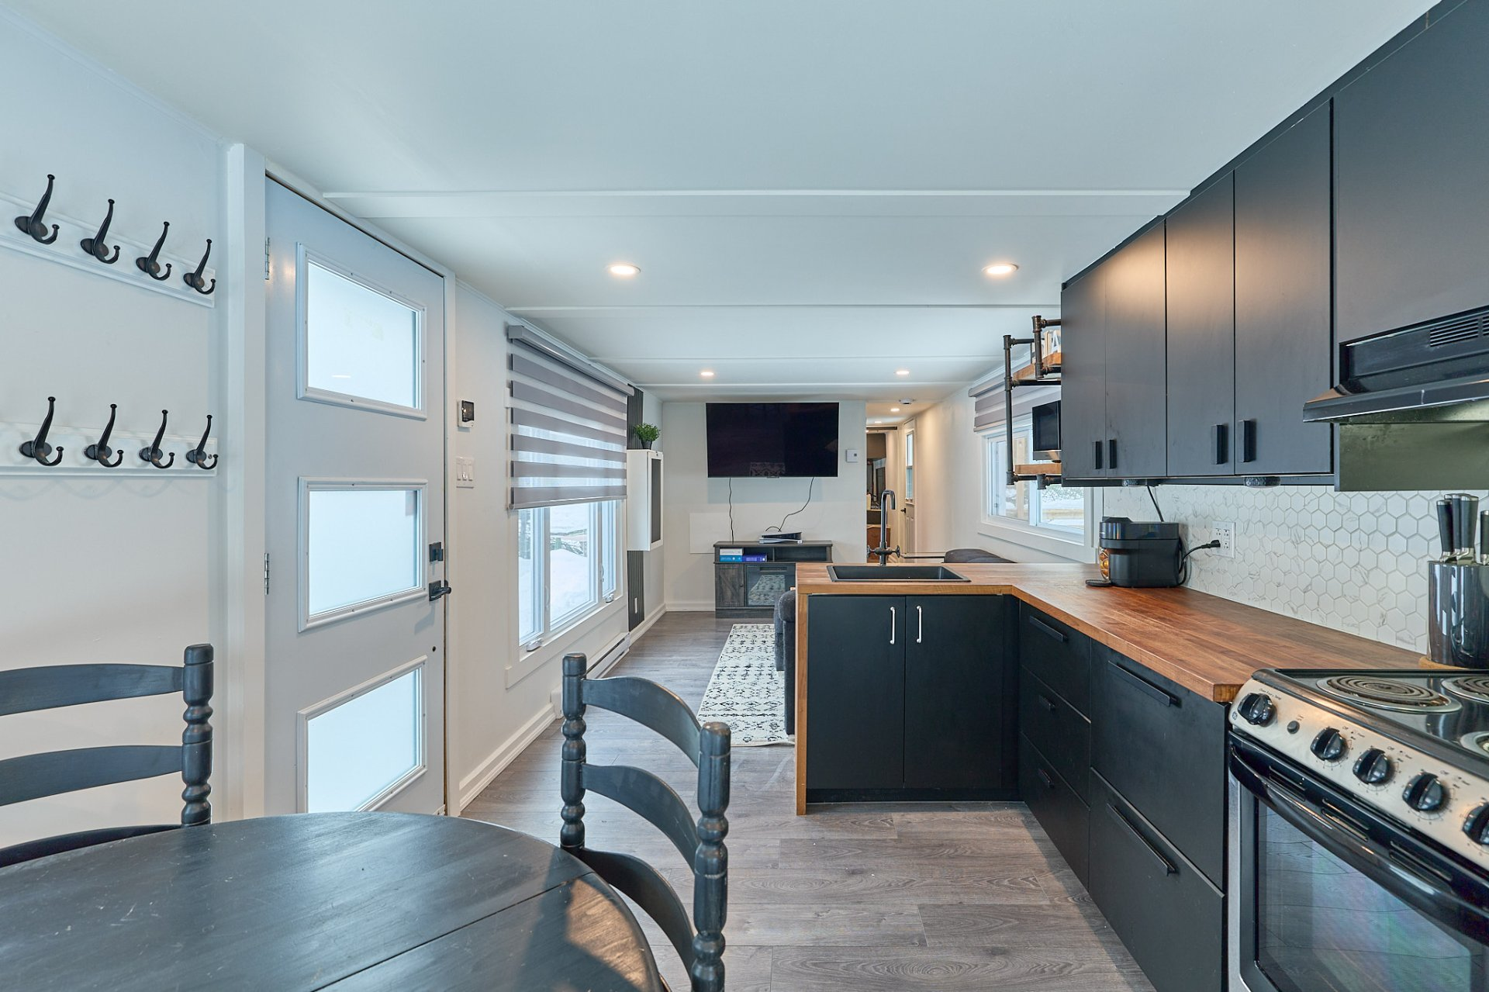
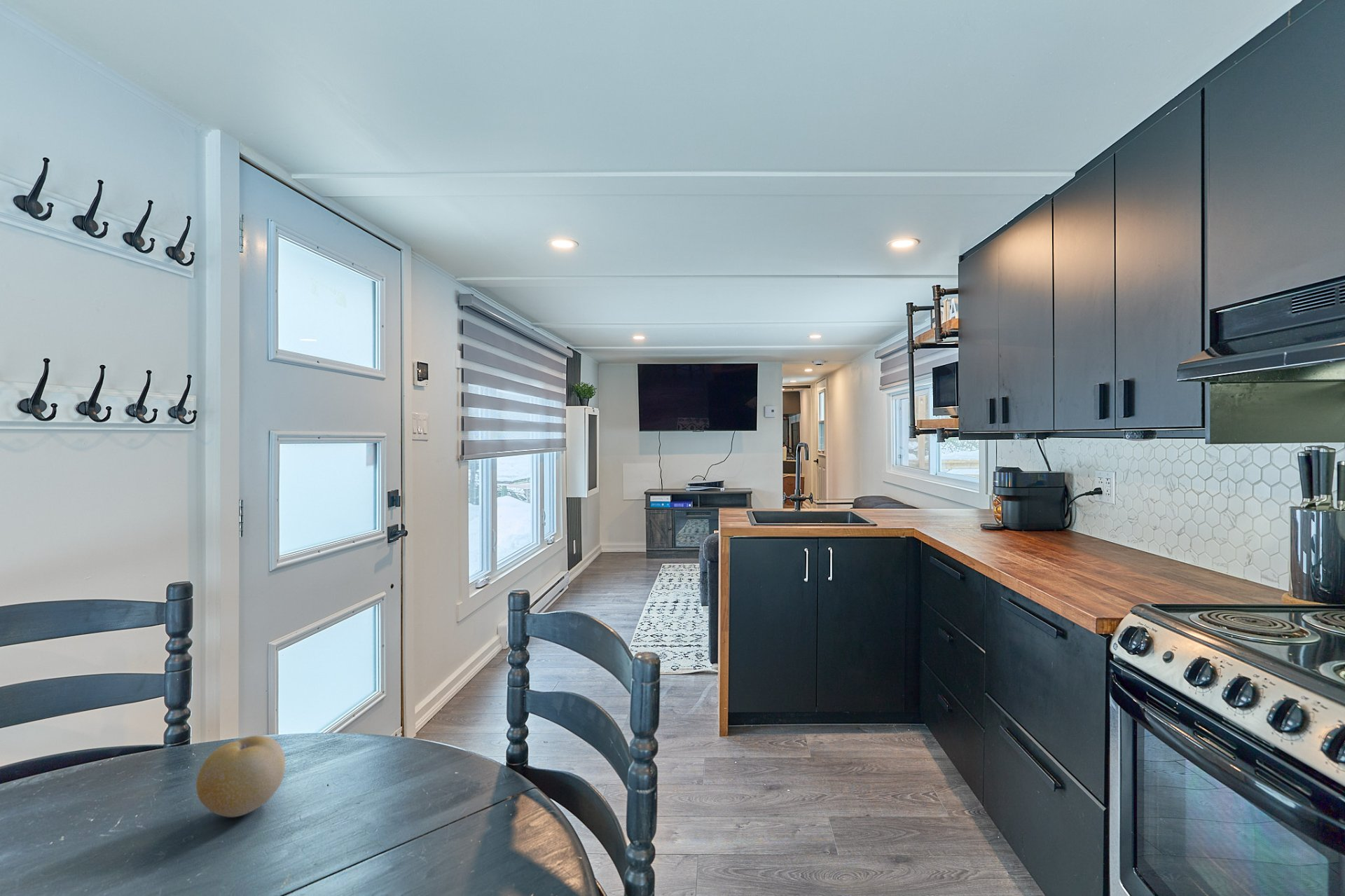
+ fruit [195,735,286,818]
